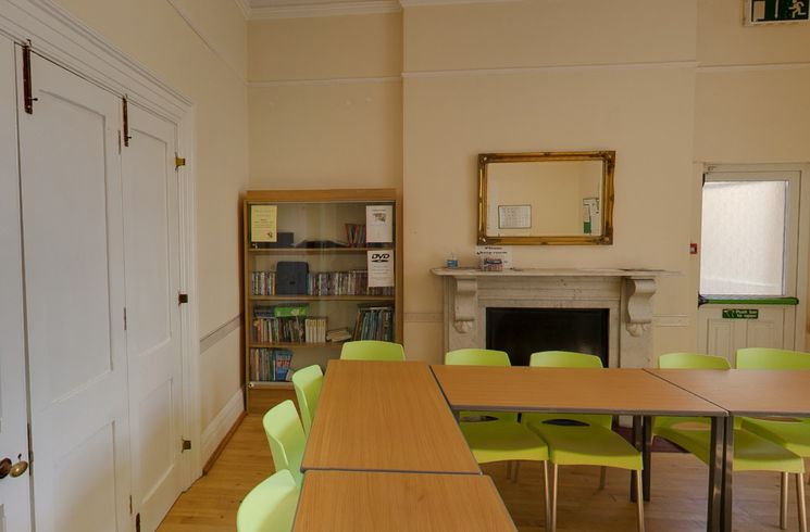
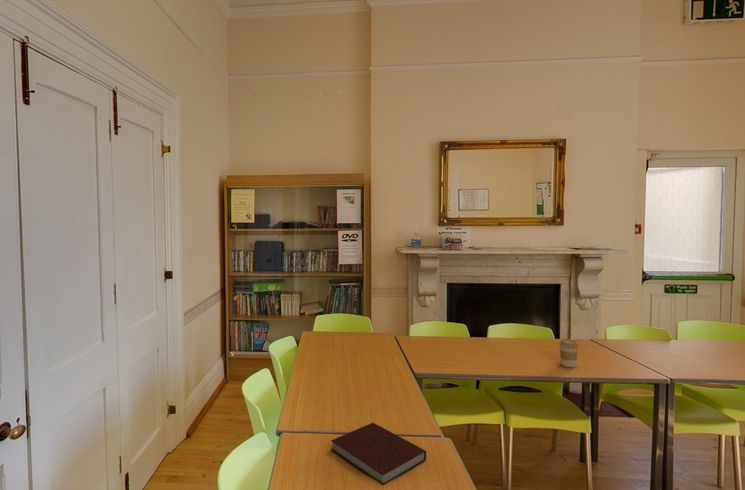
+ notebook [330,422,427,486]
+ coffee cup [558,338,580,368]
